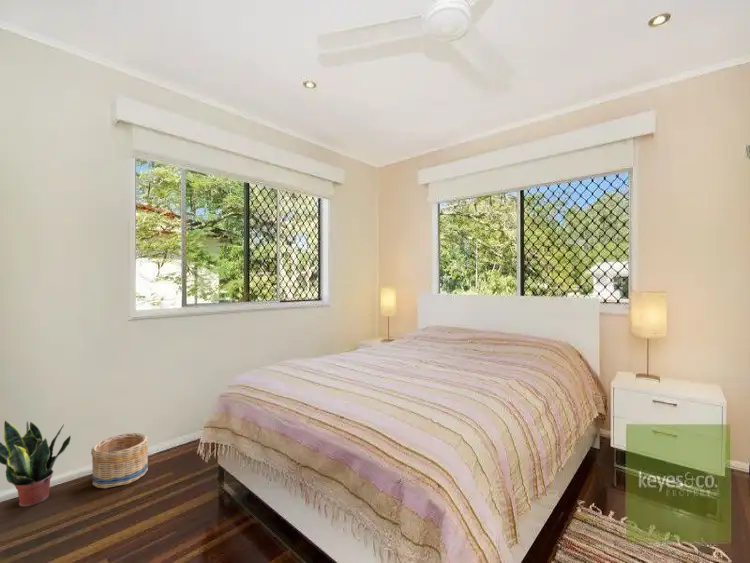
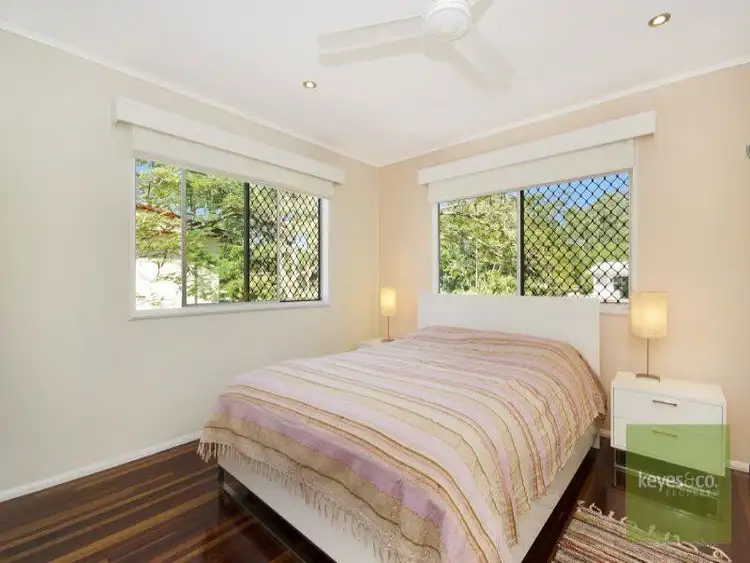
- basket [90,432,149,489]
- potted plant [0,419,72,507]
